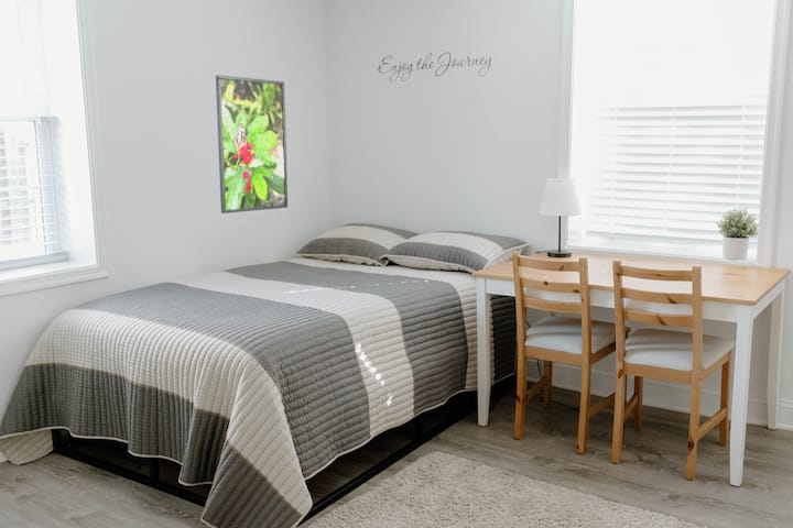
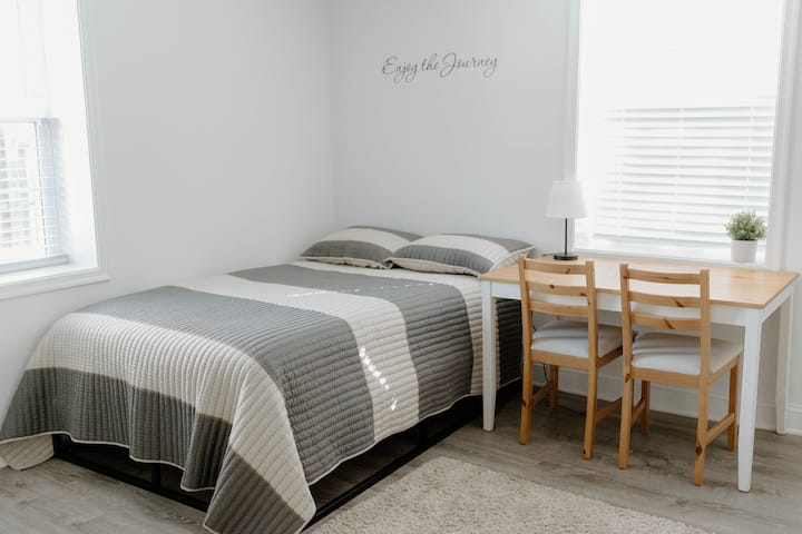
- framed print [215,75,289,215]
